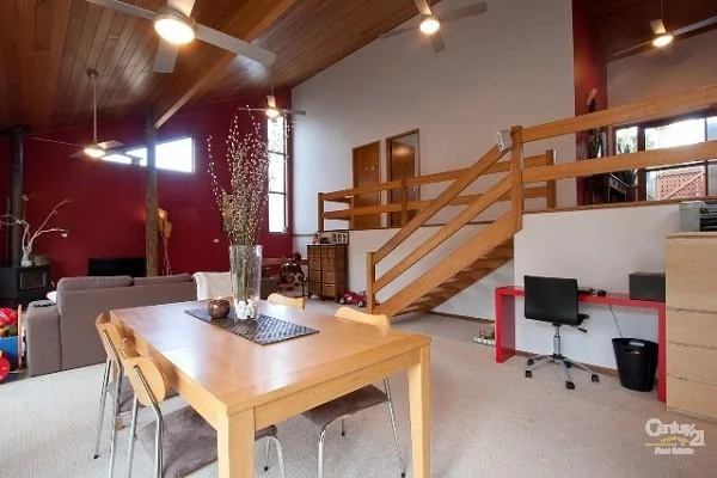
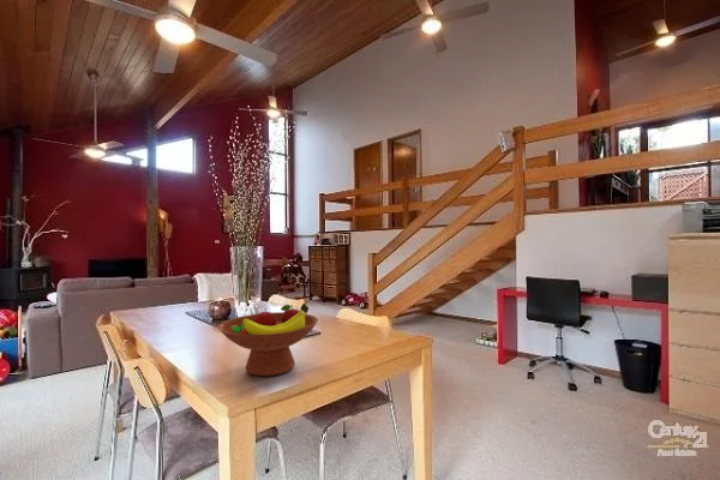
+ fruit bowl [217,302,319,377]
